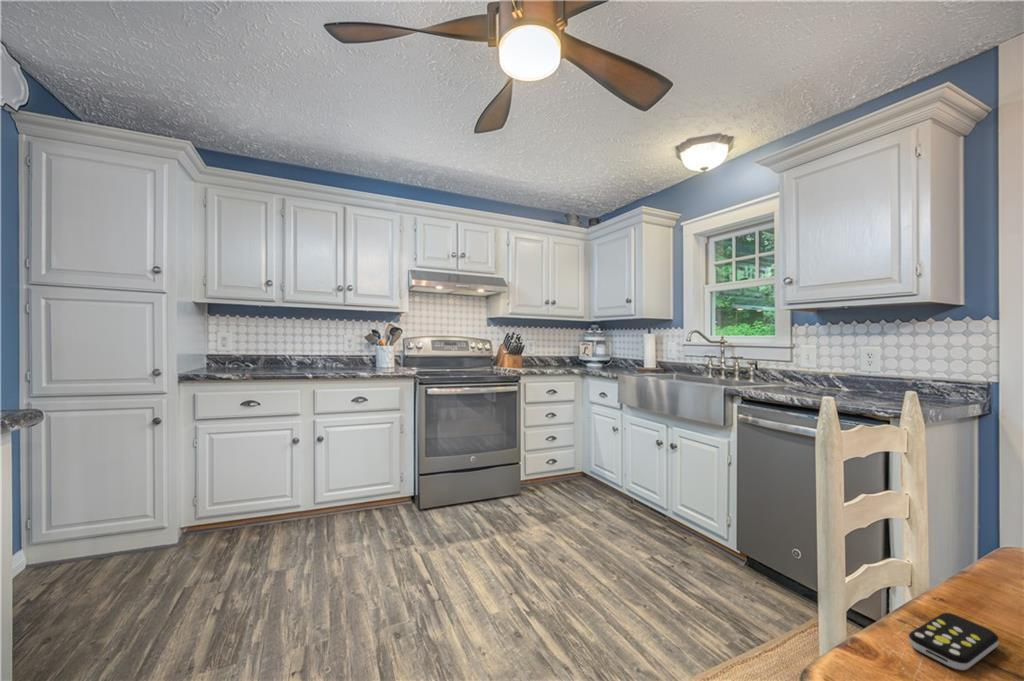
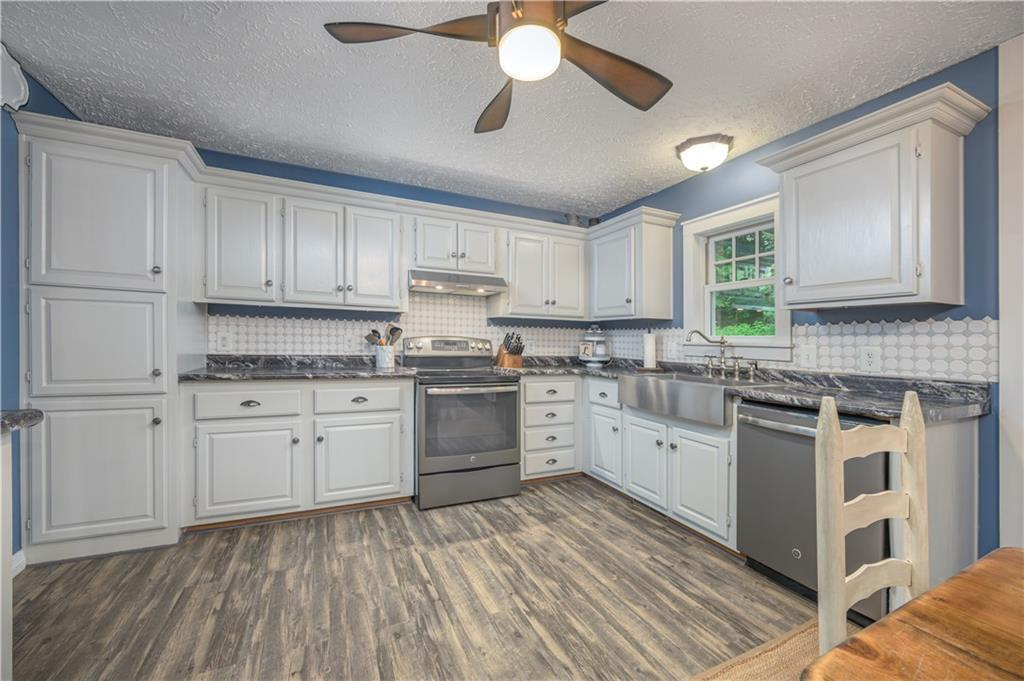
- remote control [908,612,1000,671]
